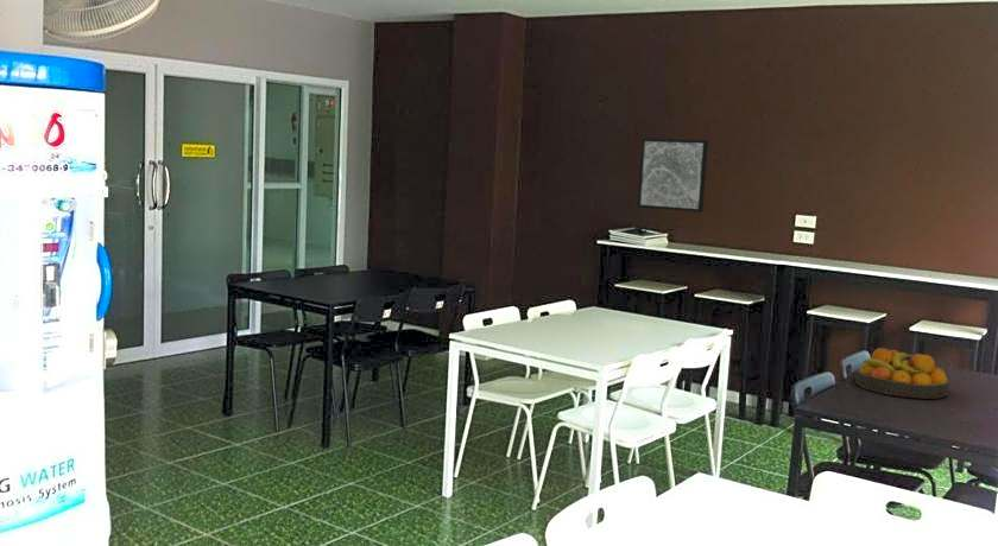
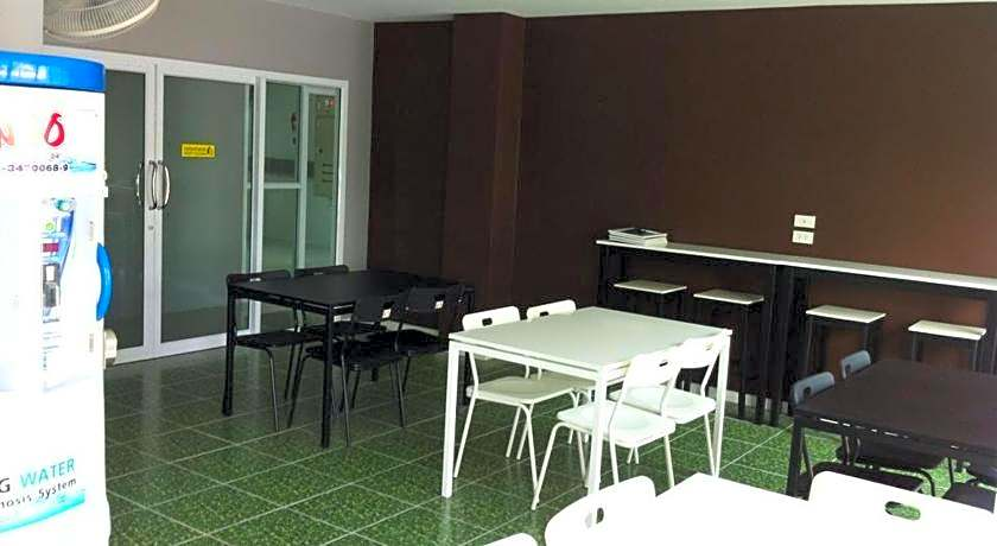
- fruit bowl [854,347,950,400]
- wall art [636,138,709,214]
